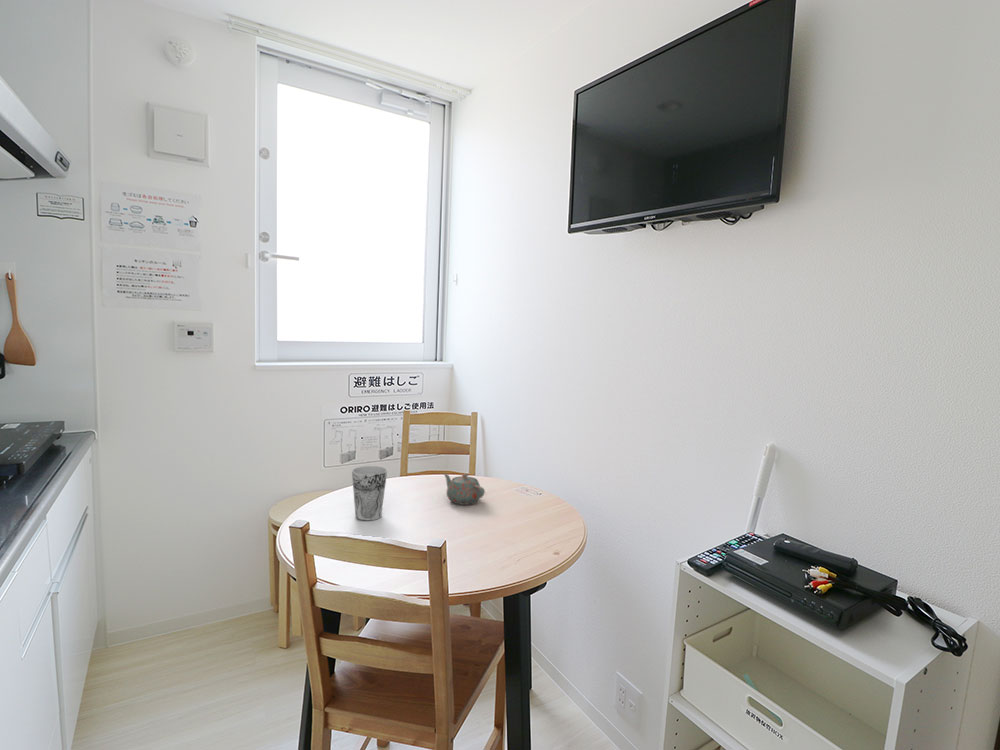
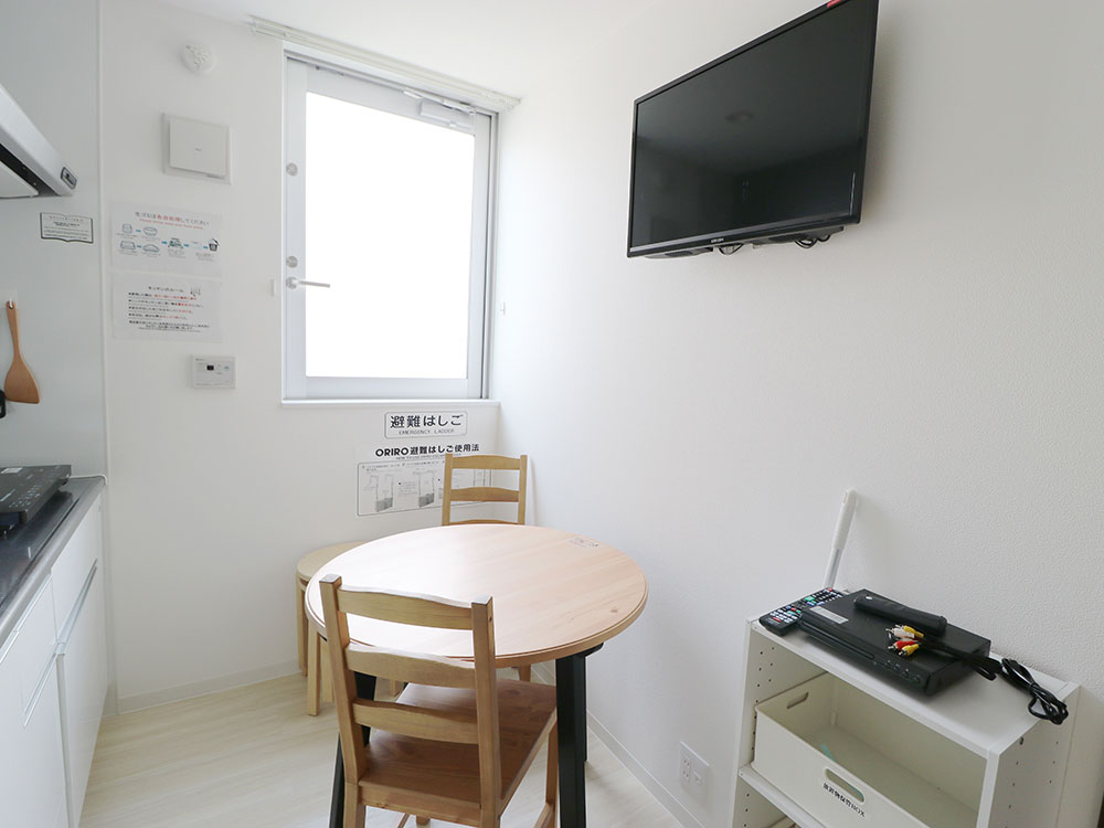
- cup [351,465,388,521]
- teapot [443,473,486,506]
